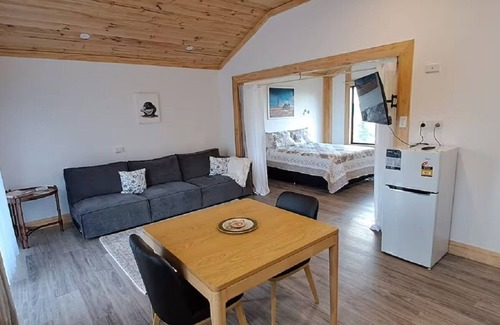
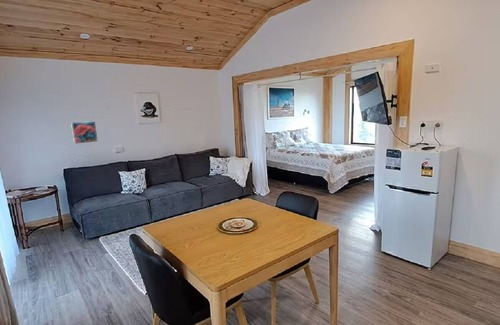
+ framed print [70,120,99,145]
